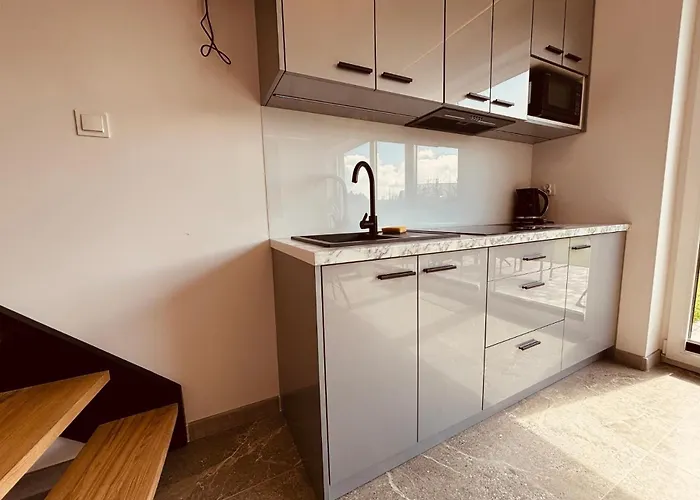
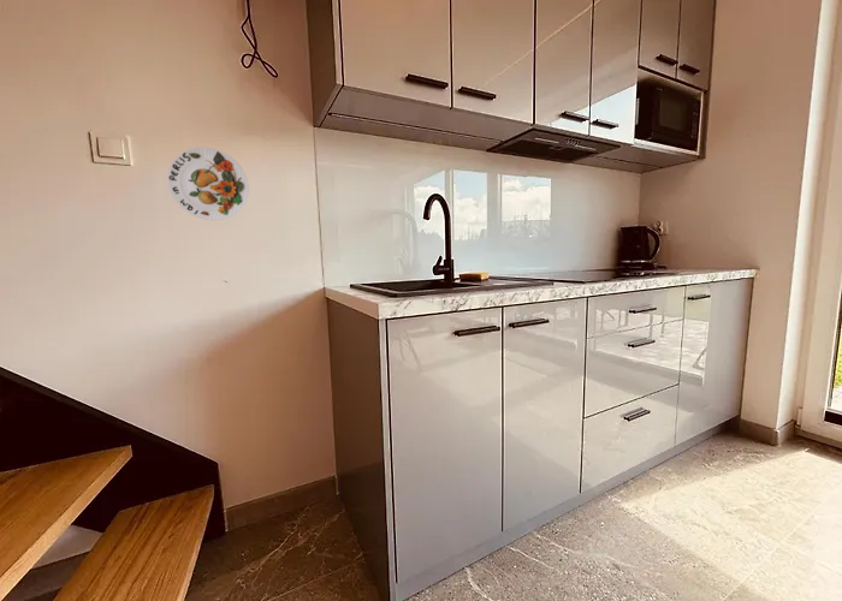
+ decorative plate [166,145,250,221]
